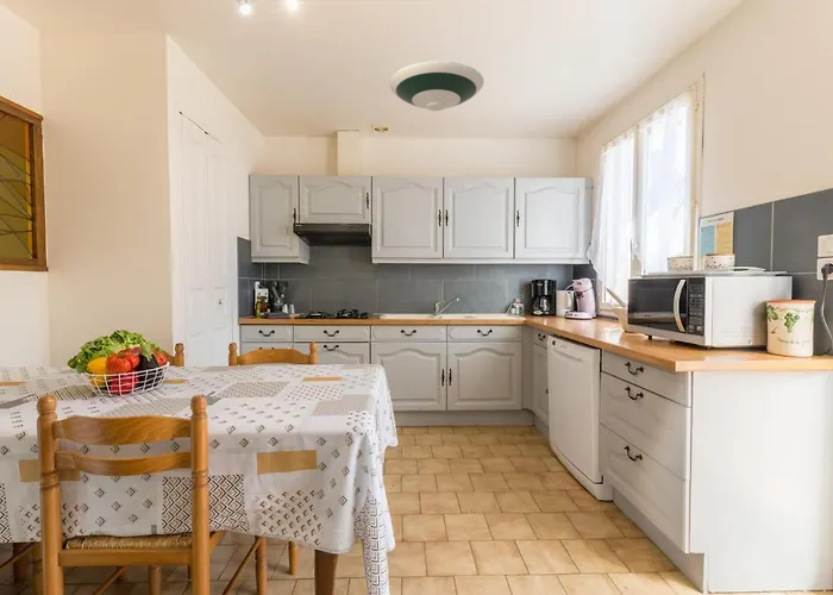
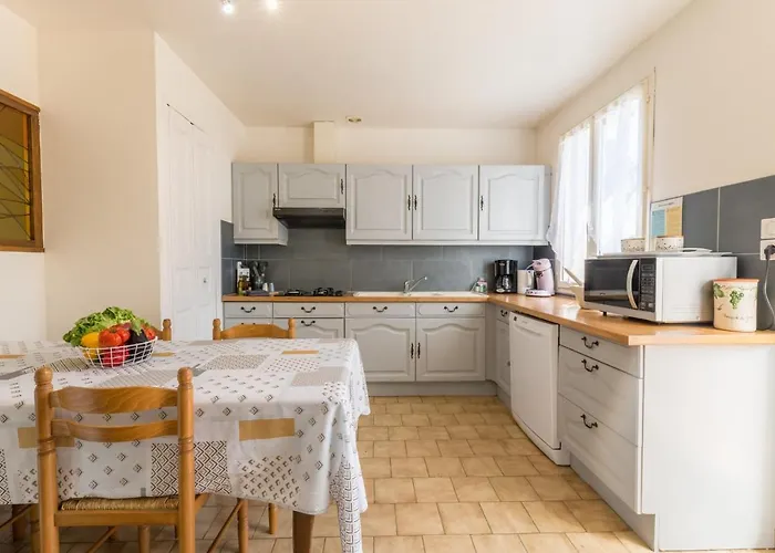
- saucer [388,60,484,112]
